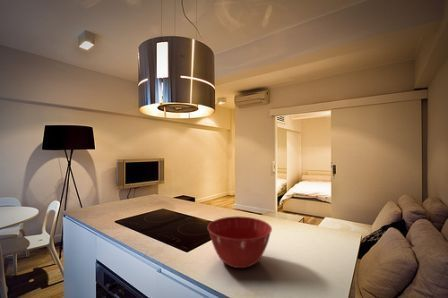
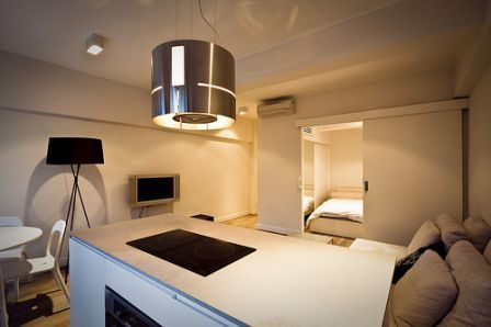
- mixing bowl [207,215,273,269]
